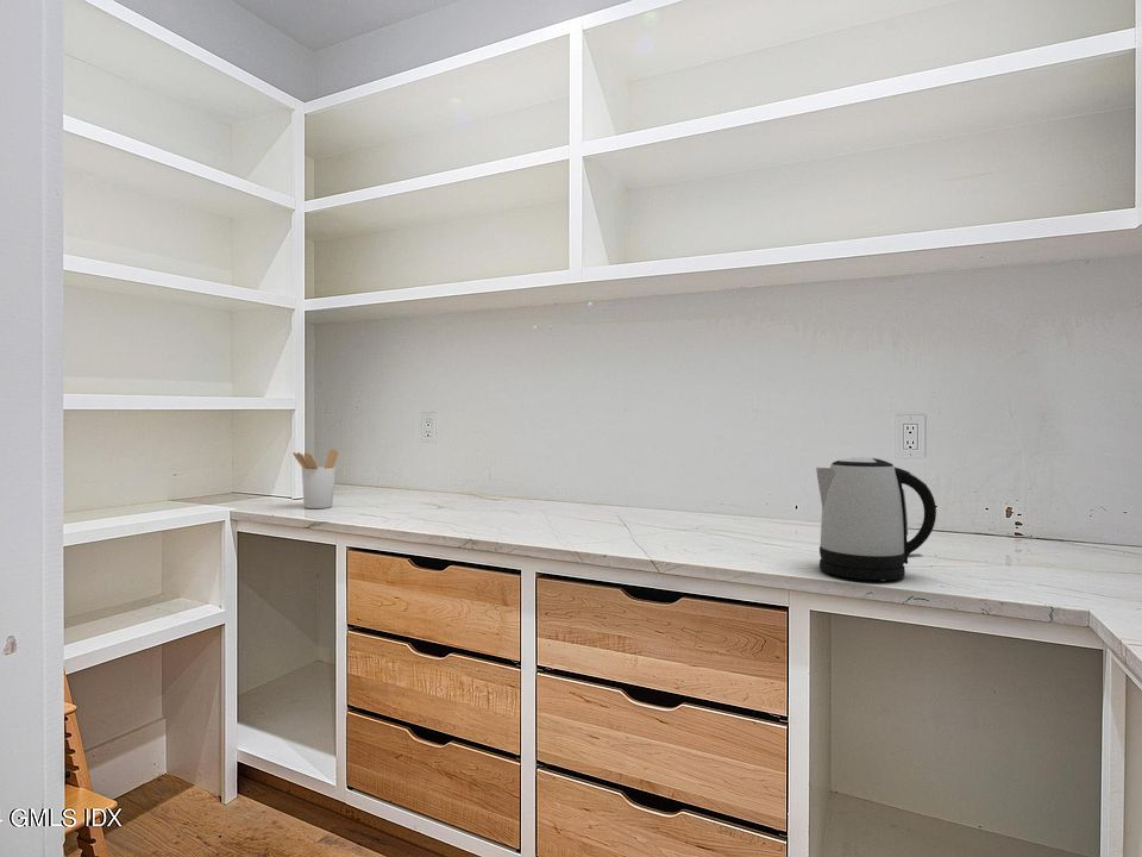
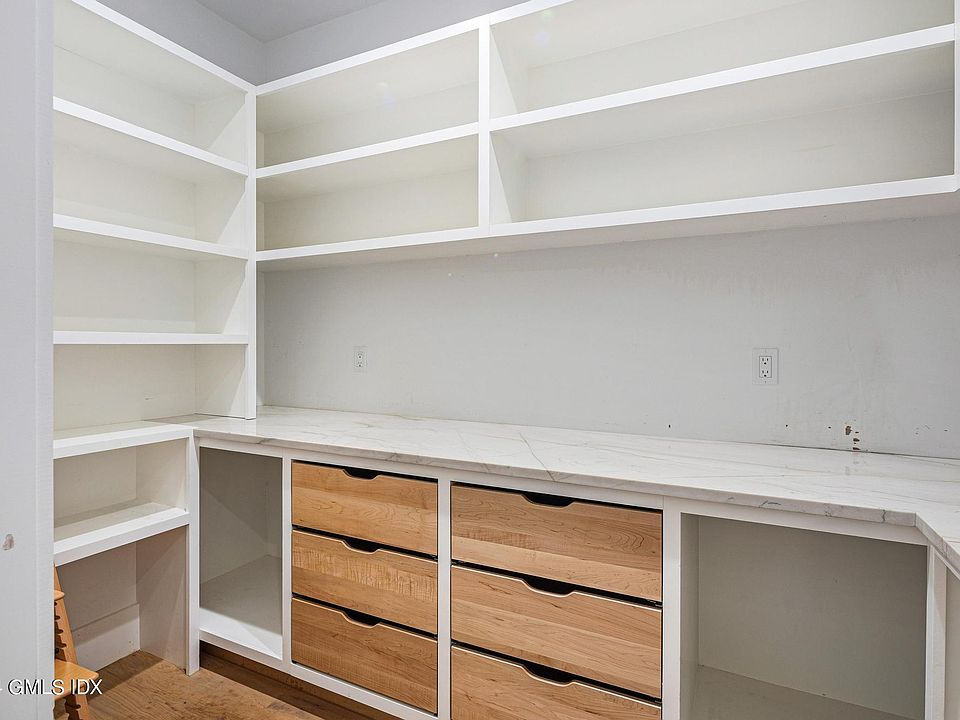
- utensil holder [291,448,339,509]
- kettle [815,456,937,582]
